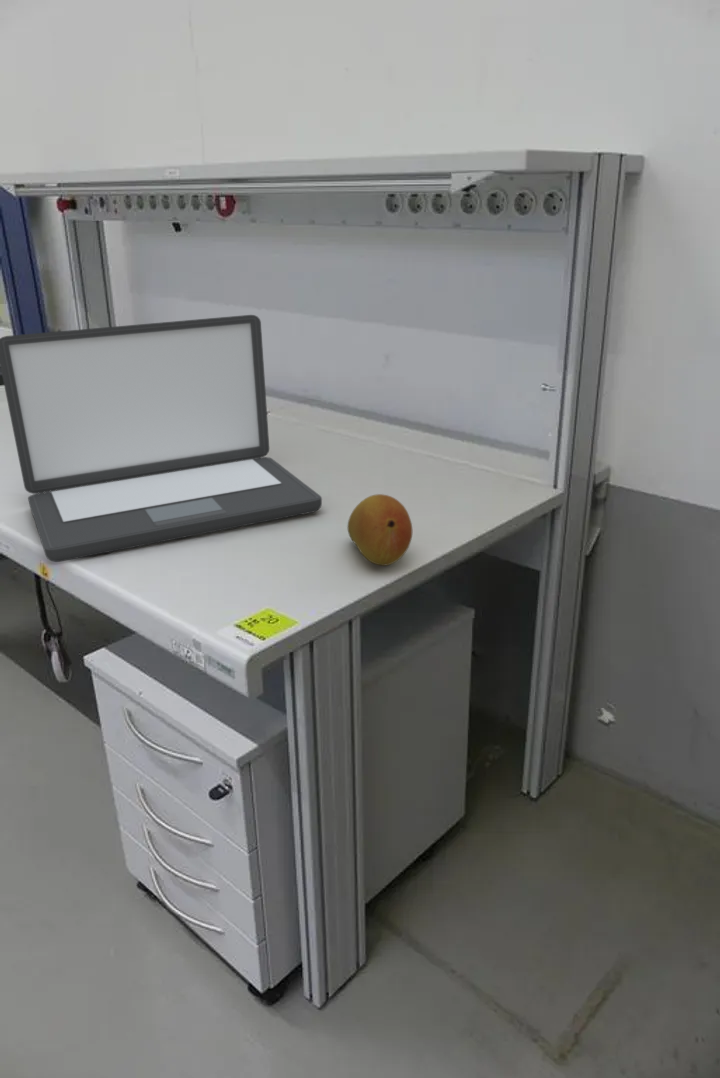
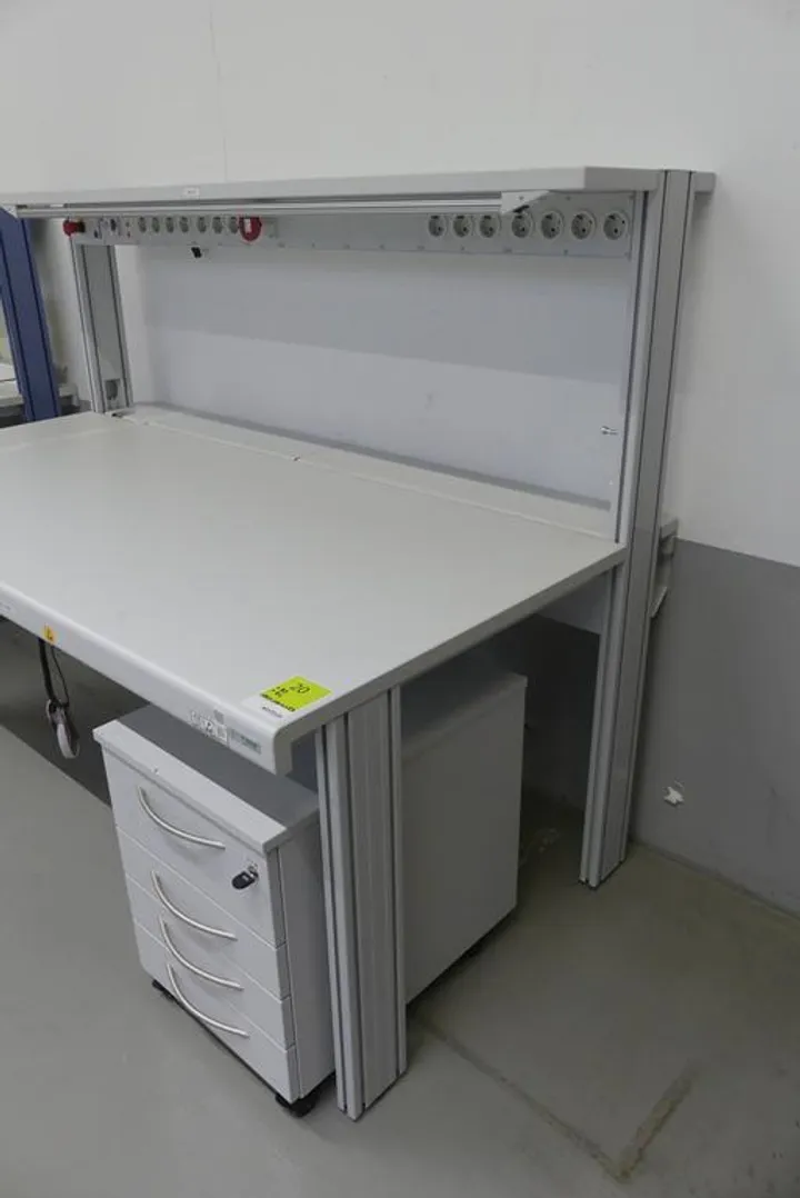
- fruit [346,493,413,567]
- laptop [0,314,323,563]
